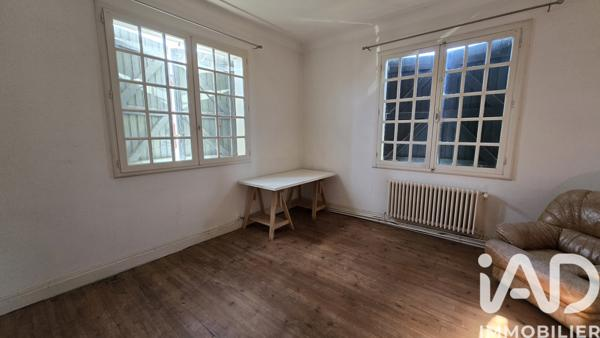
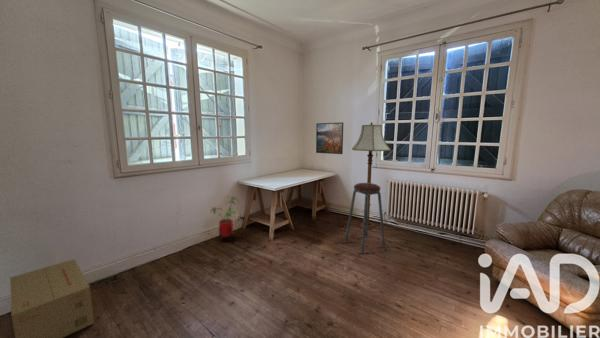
+ house plant [209,195,240,243]
+ floor lamp [351,121,392,230]
+ music stool [344,182,386,255]
+ cardboard box [9,258,95,338]
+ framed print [315,121,344,155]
